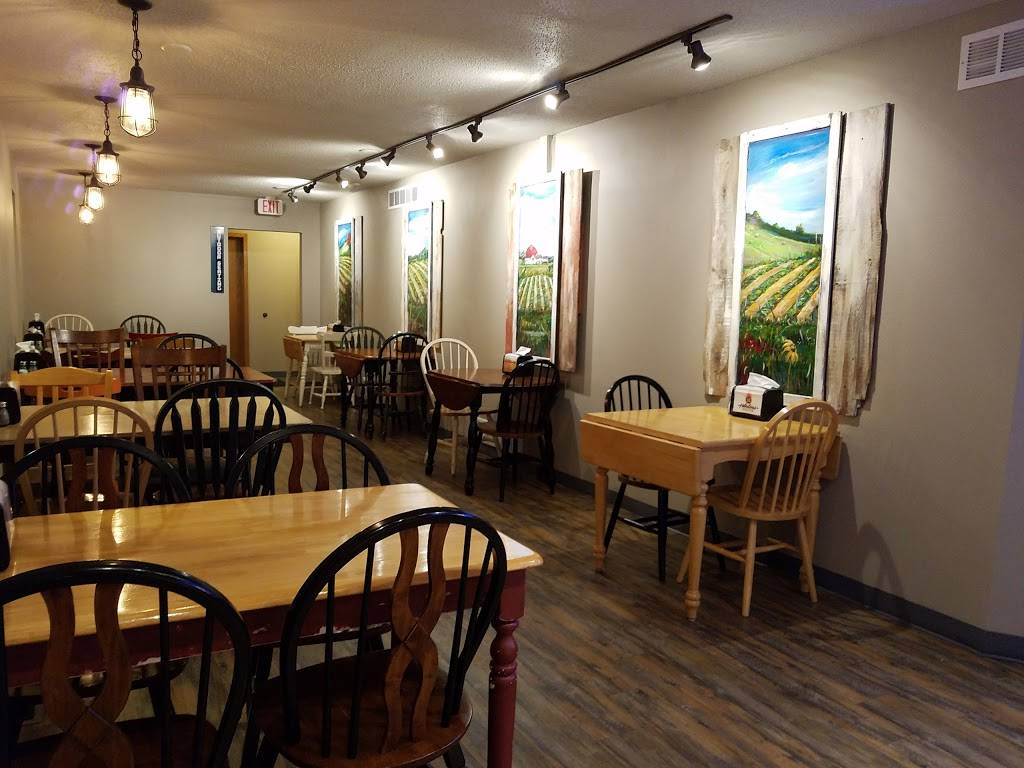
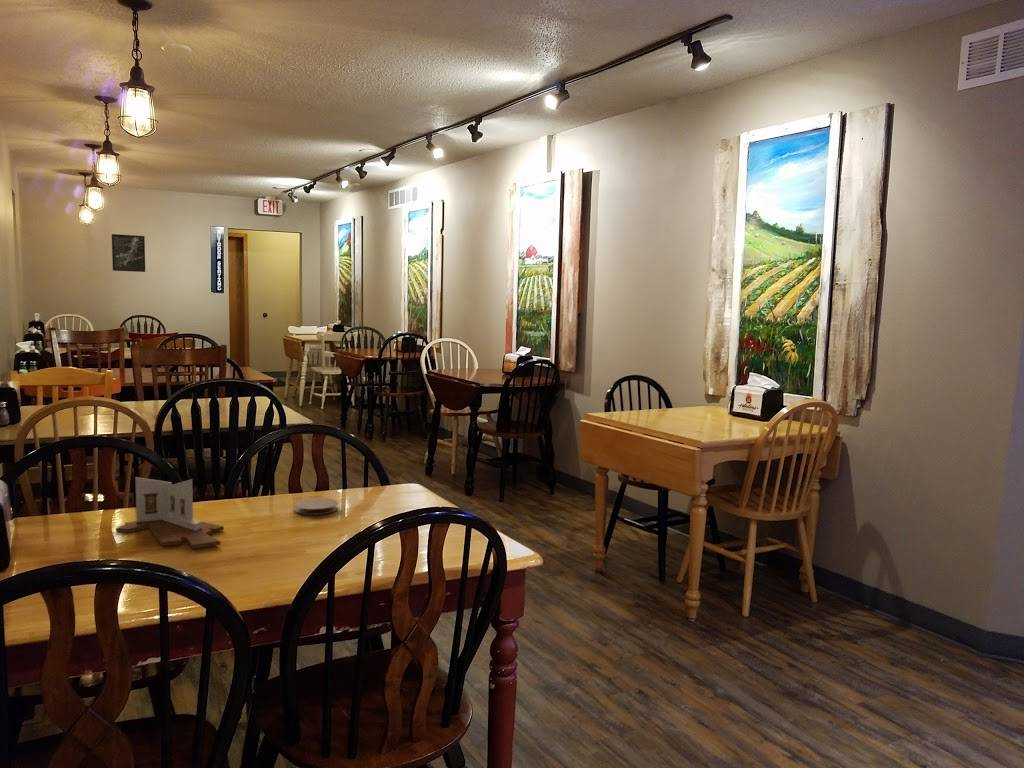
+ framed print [111,233,146,273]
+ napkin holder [115,476,225,549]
+ coaster [294,497,339,516]
